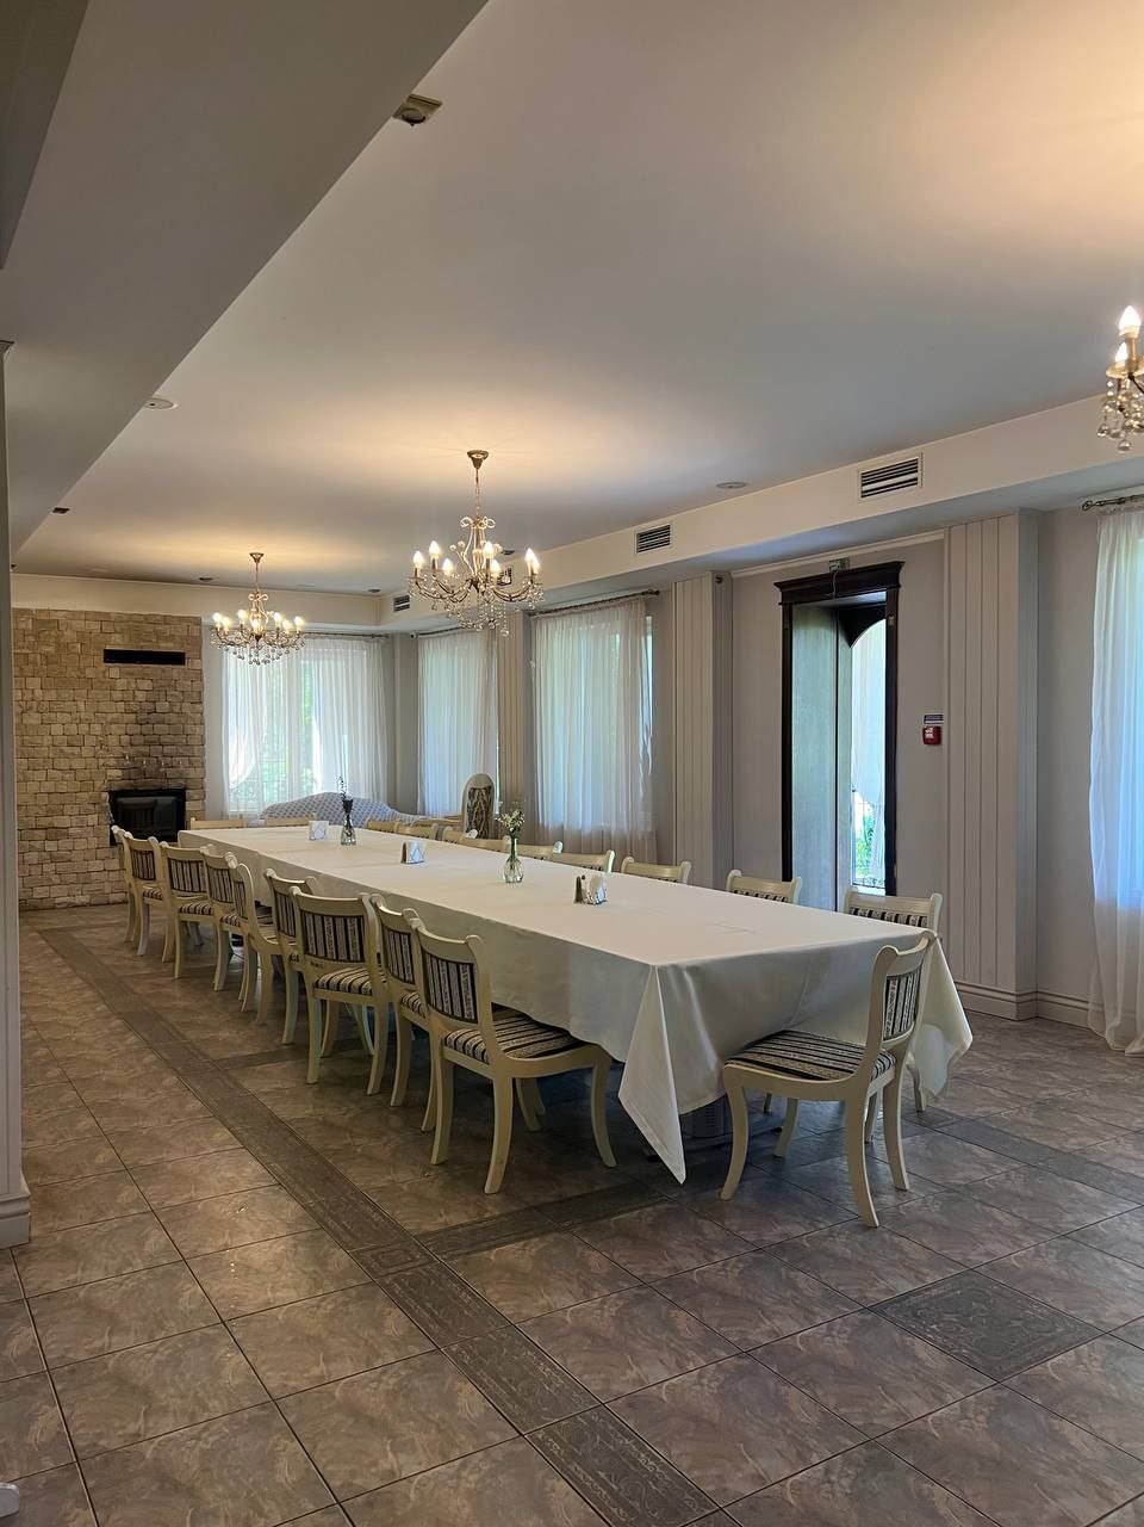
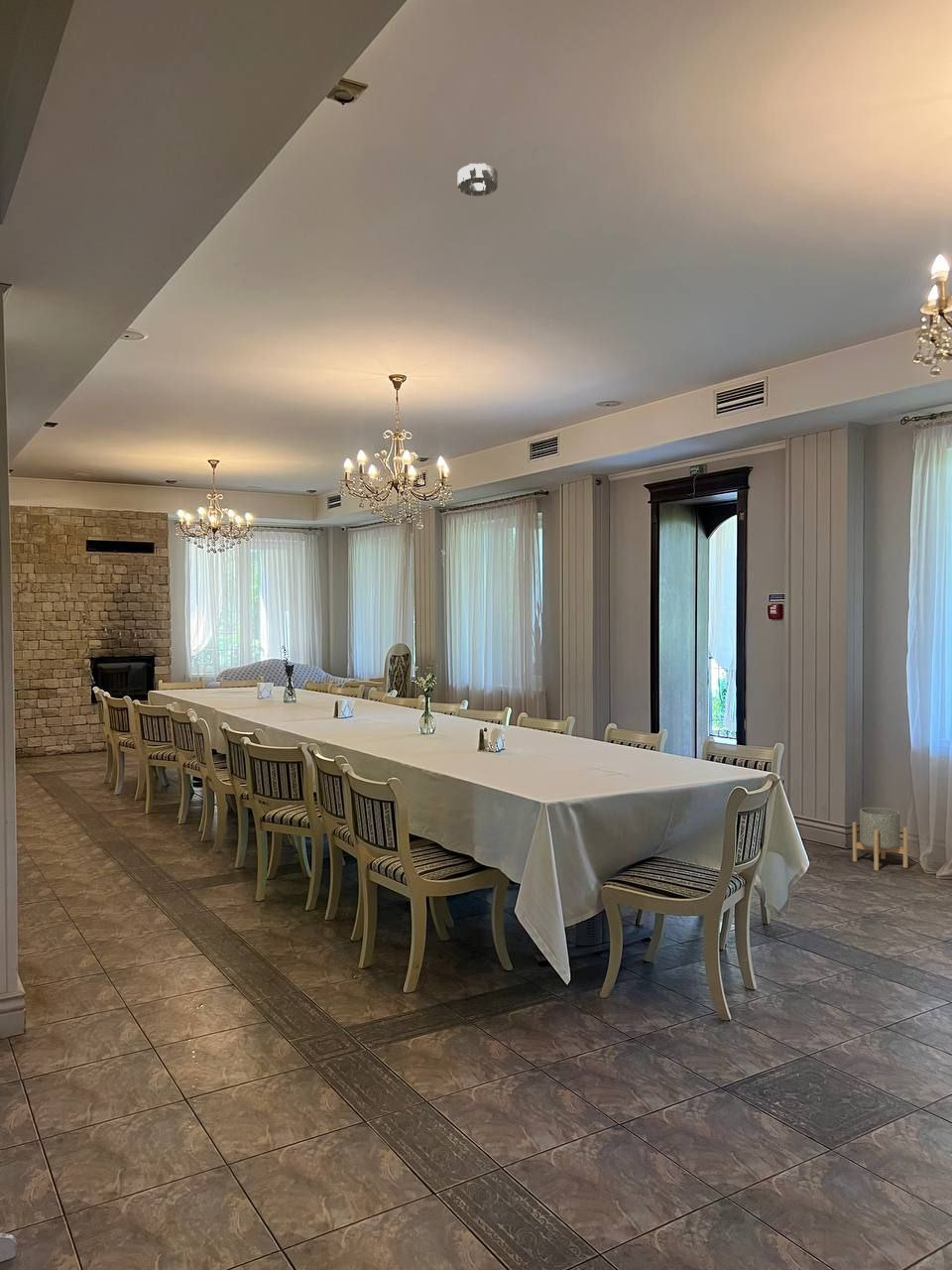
+ smoke detector [456,163,499,197]
+ planter [852,807,908,871]
